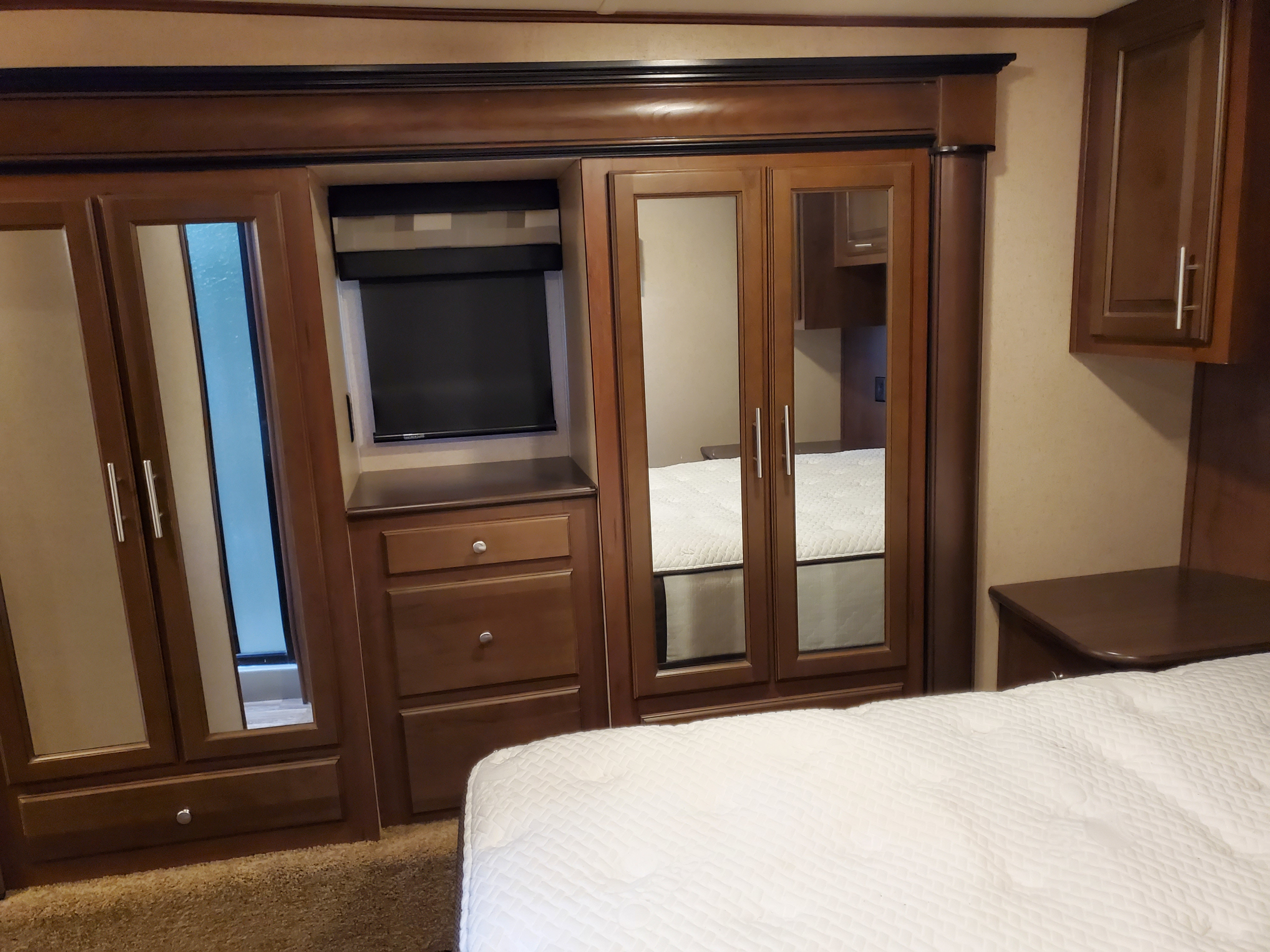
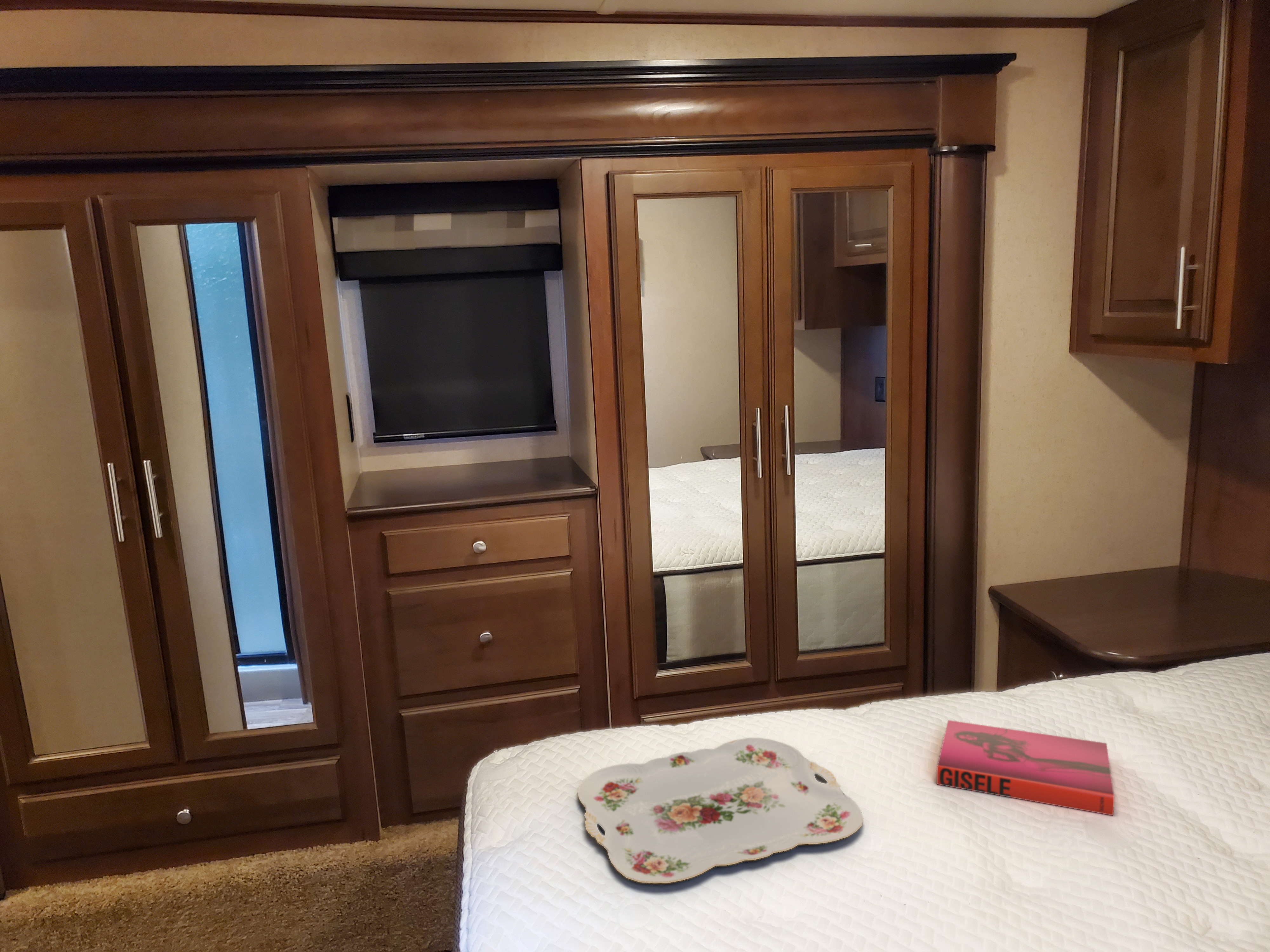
+ hardback book [936,720,1114,816]
+ serving tray [577,737,864,884]
